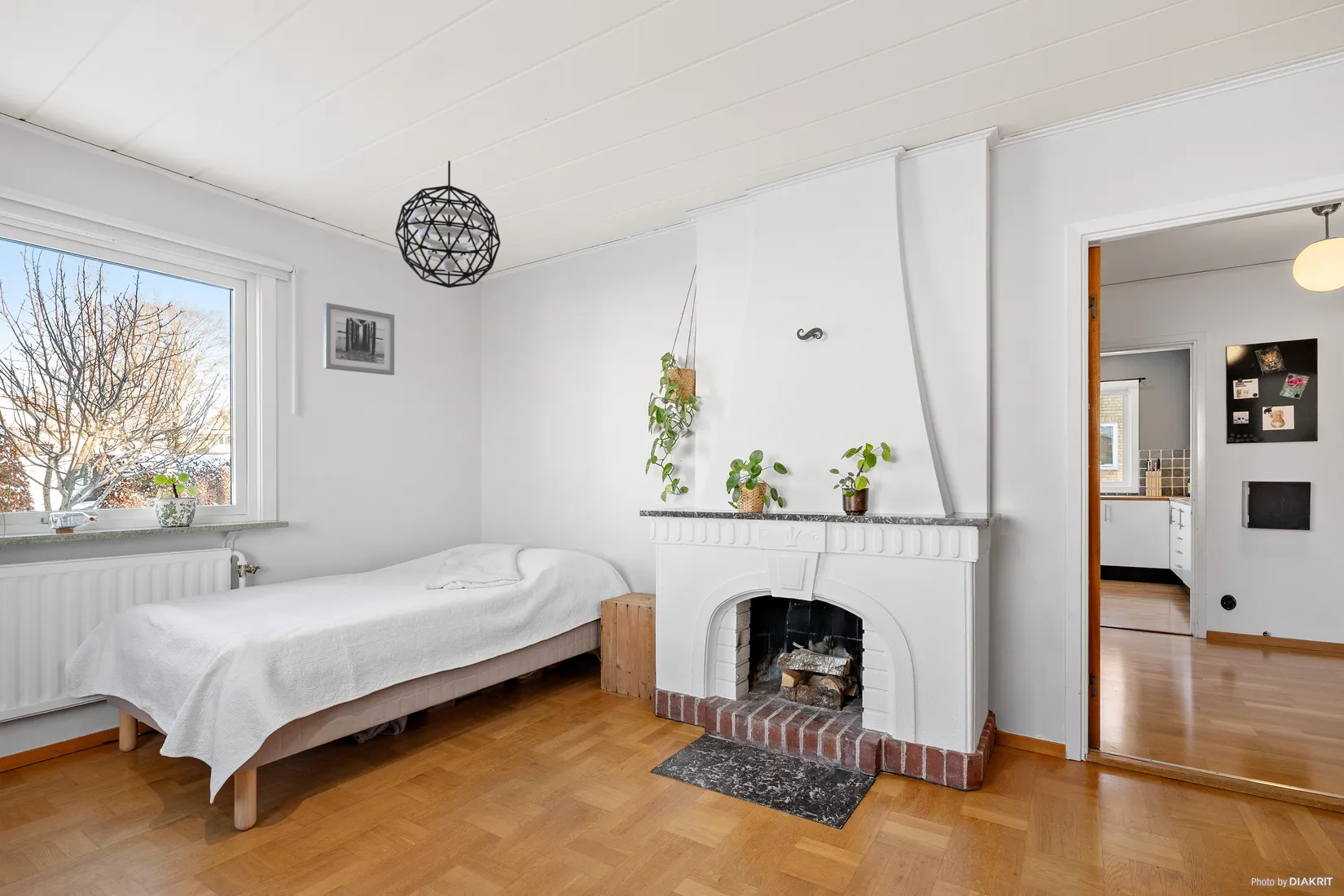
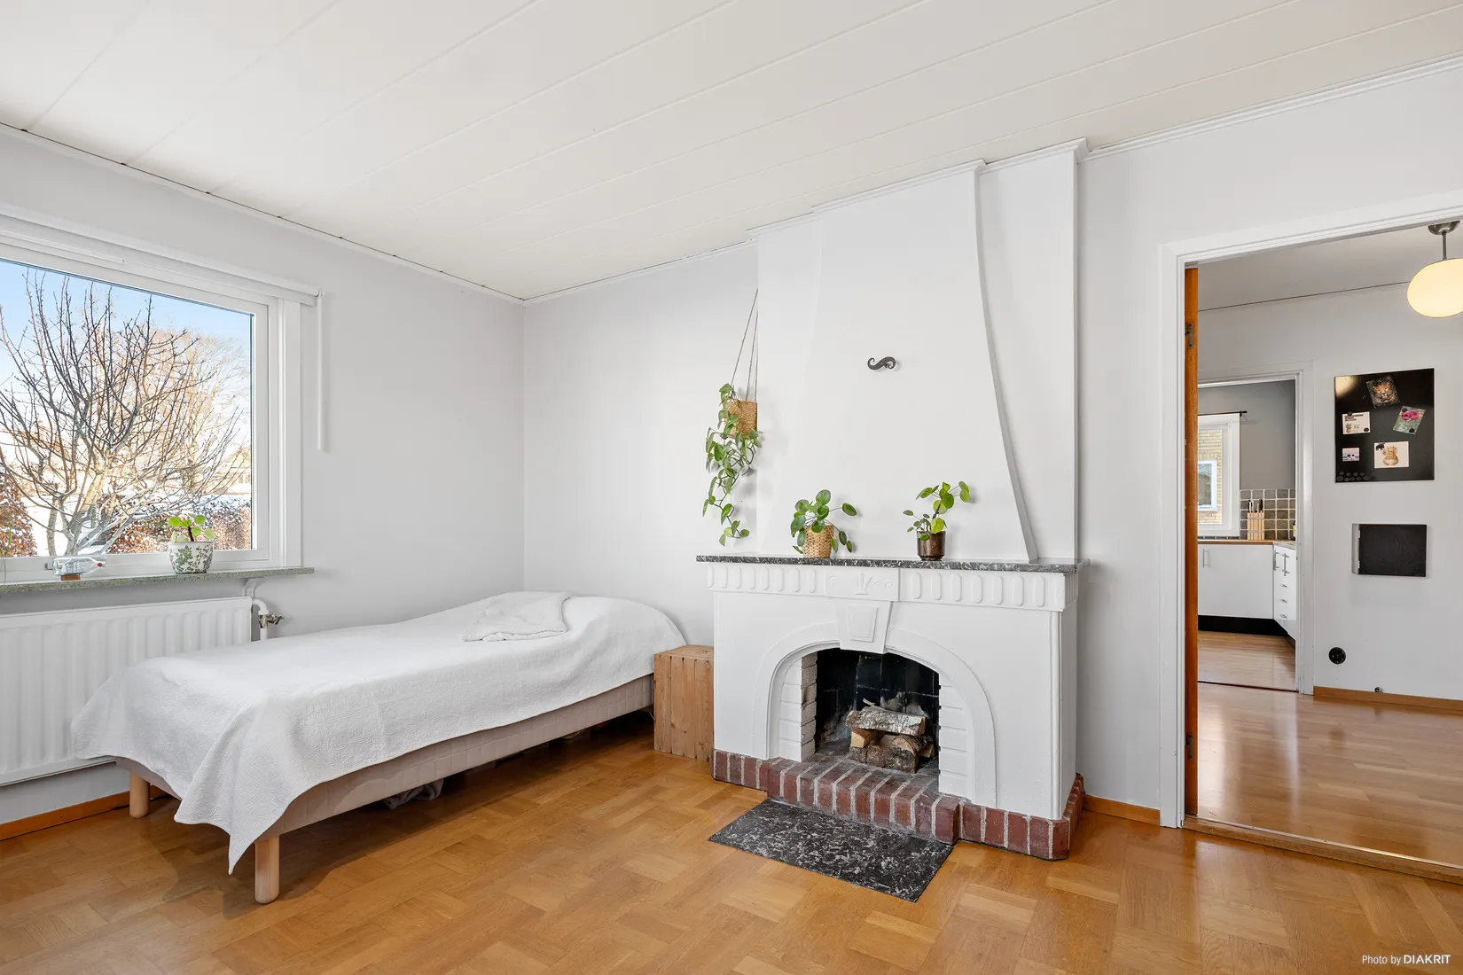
- pendant light [394,160,501,288]
- wall art [323,302,395,376]
